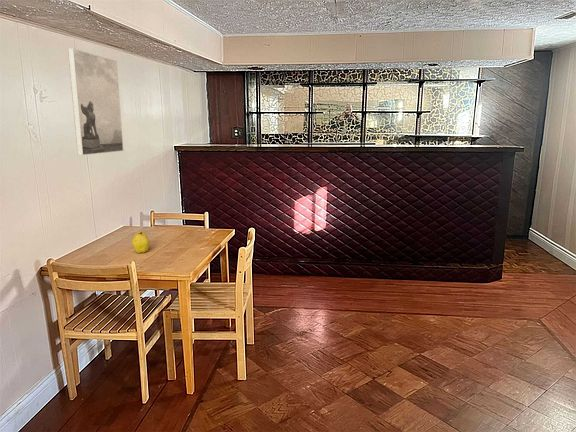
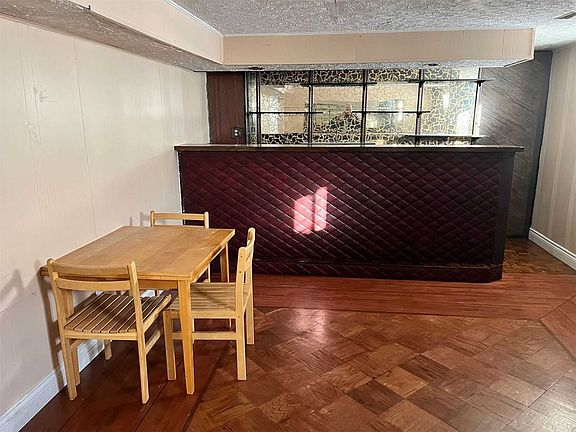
- fruit [131,230,150,254]
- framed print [67,47,124,156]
